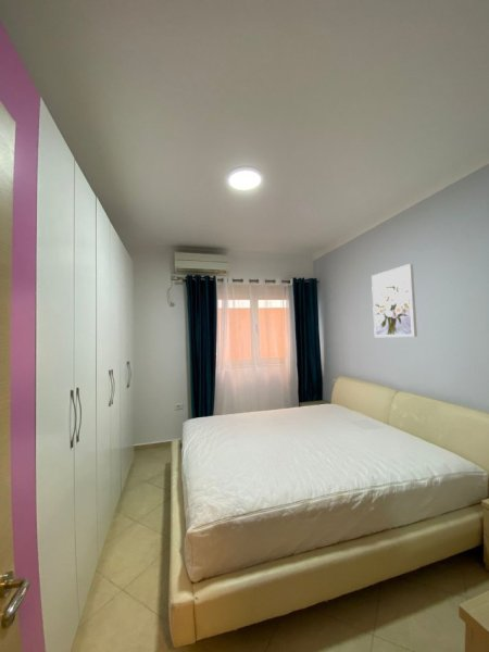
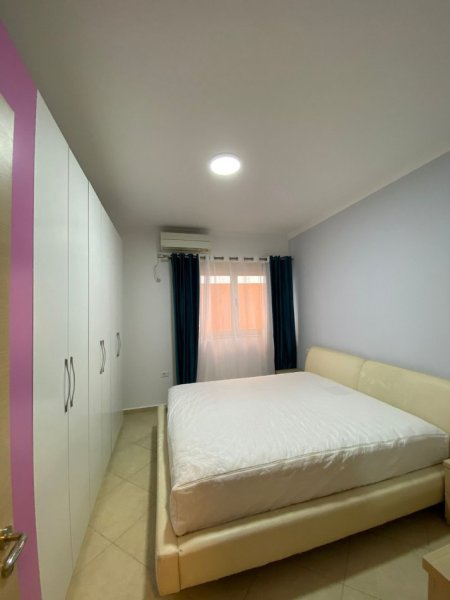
- wall art [371,263,418,338]
